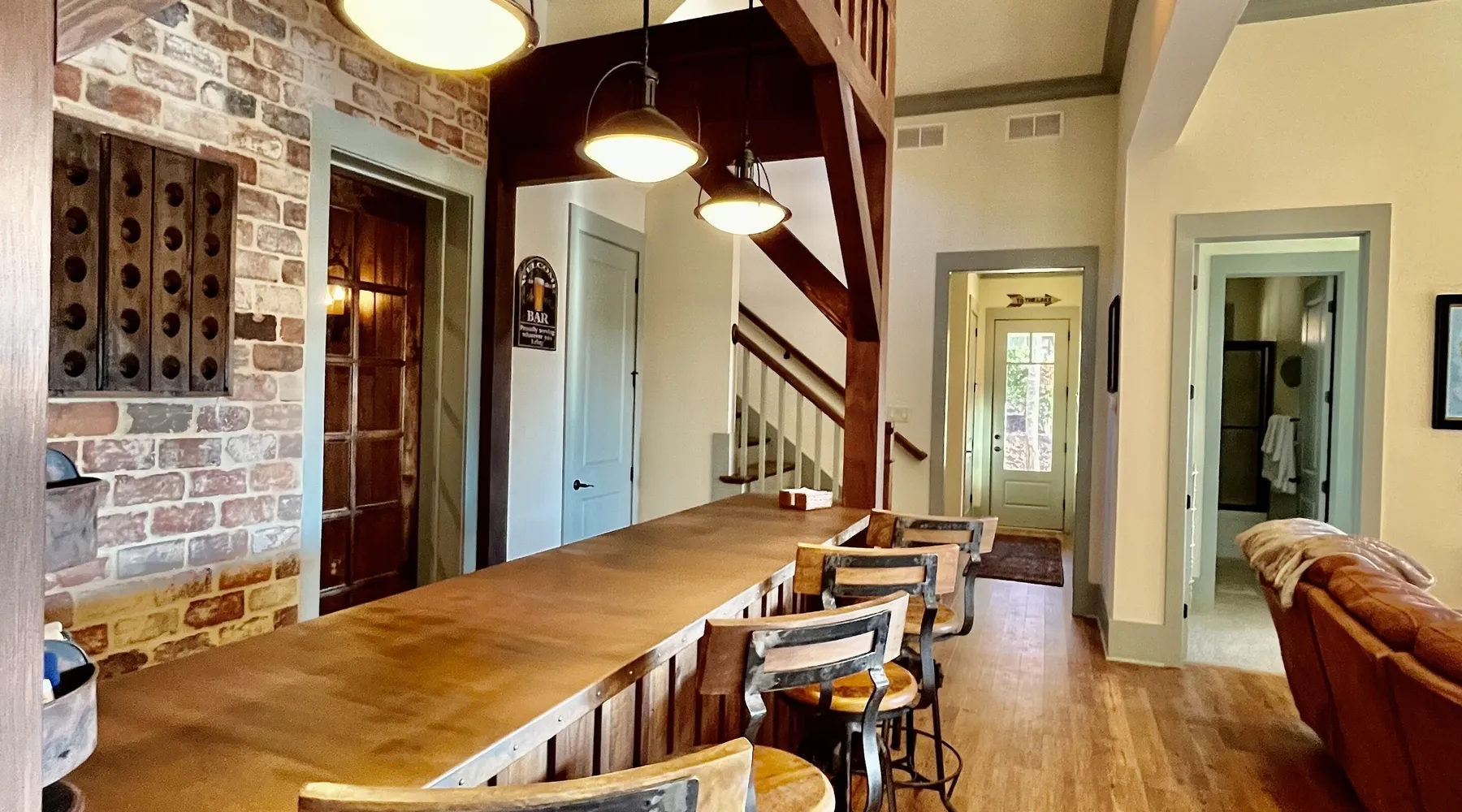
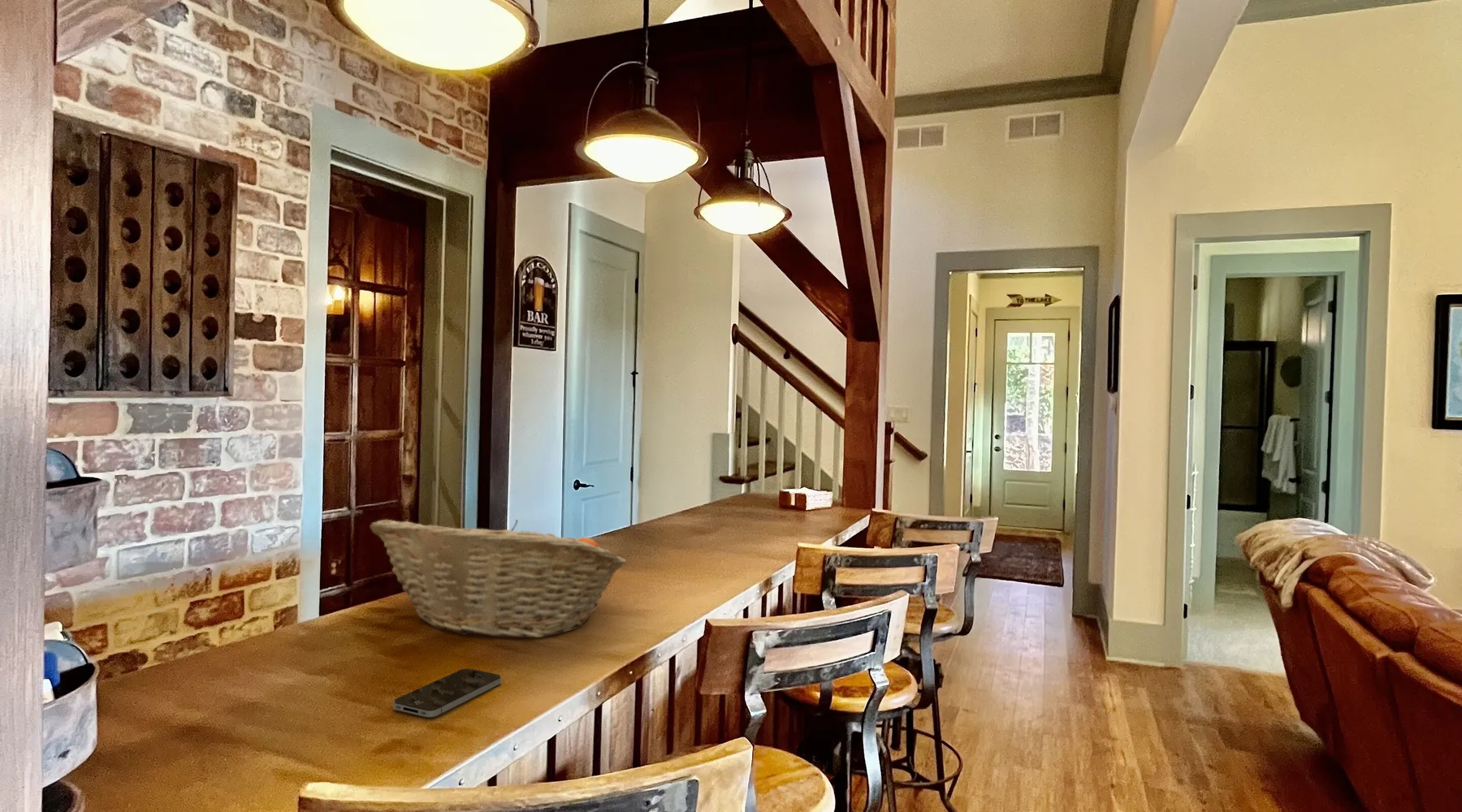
+ smartphone [392,667,502,719]
+ fruit basket [369,519,627,639]
